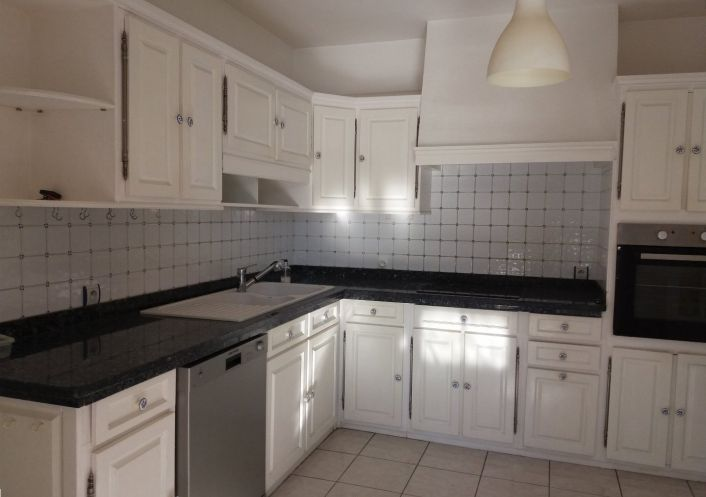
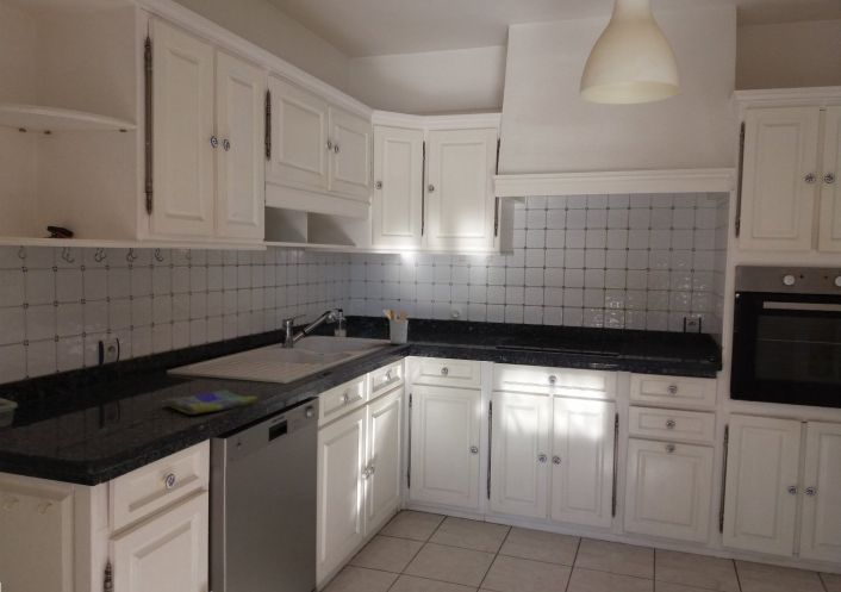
+ dish towel [161,388,258,416]
+ utensil holder [381,309,409,345]
